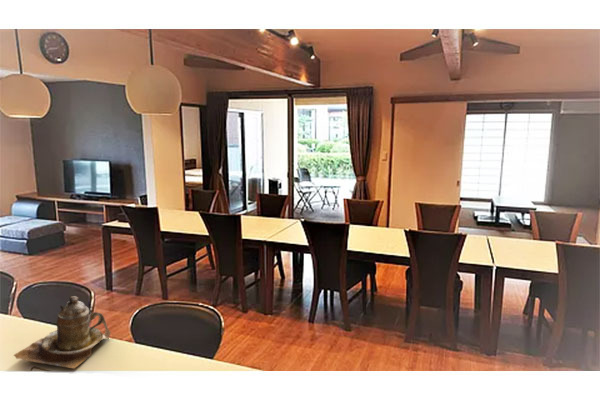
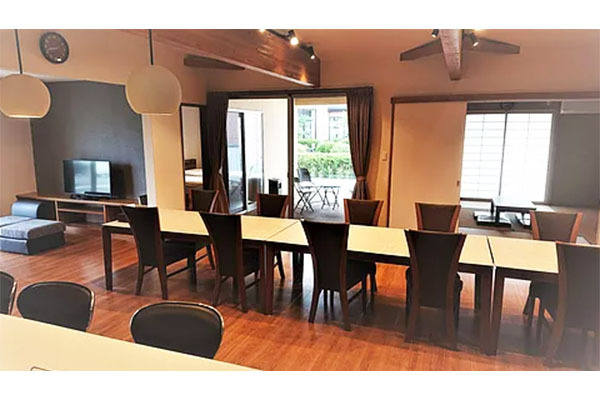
- teapot [13,295,111,370]
